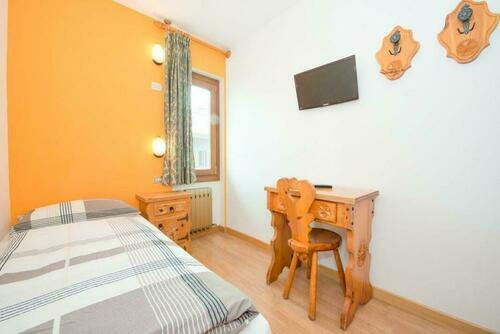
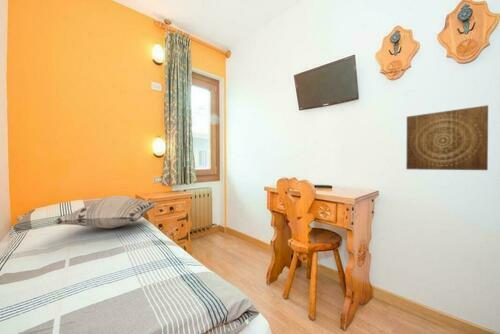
+ wall art [405,104,489,171]
+ decorative pillow [53,195,159,230]
